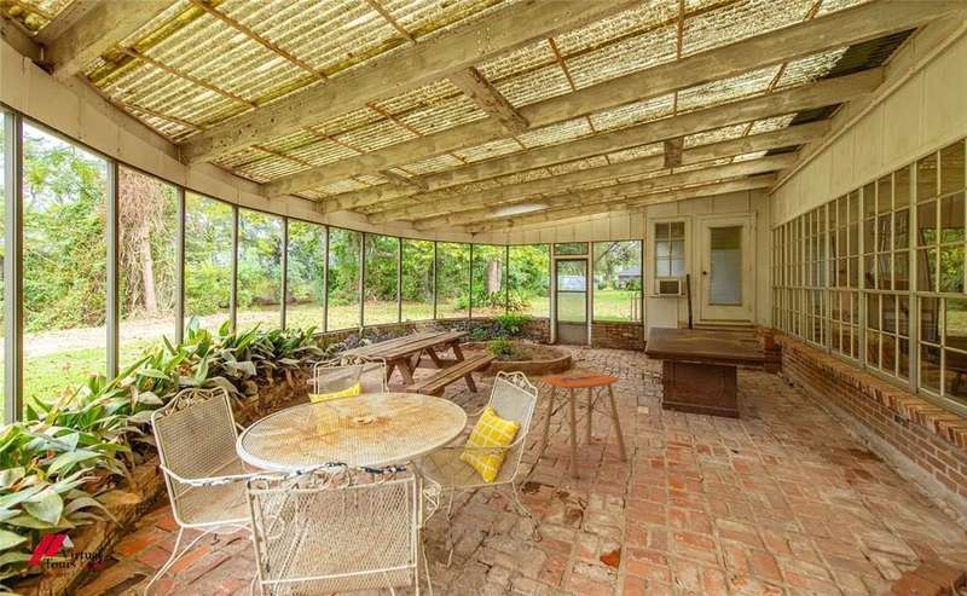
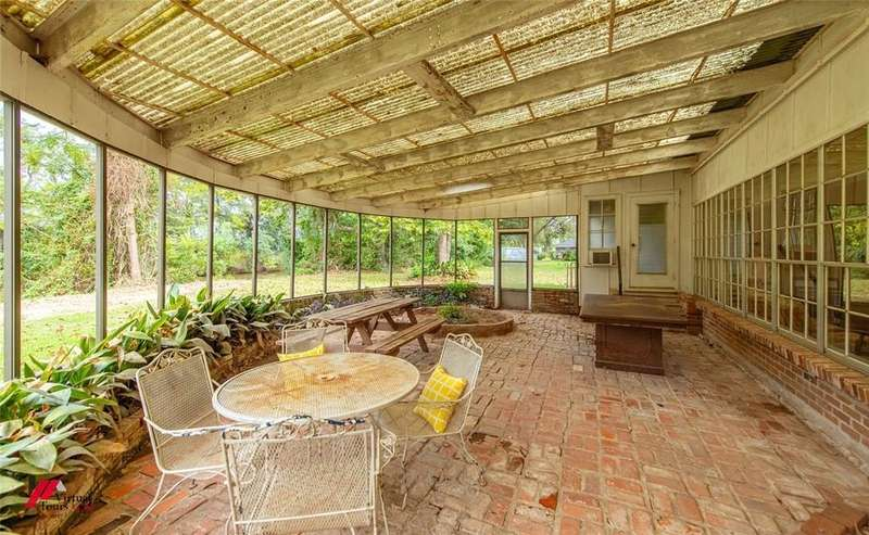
- side table [537,371,629,478]
